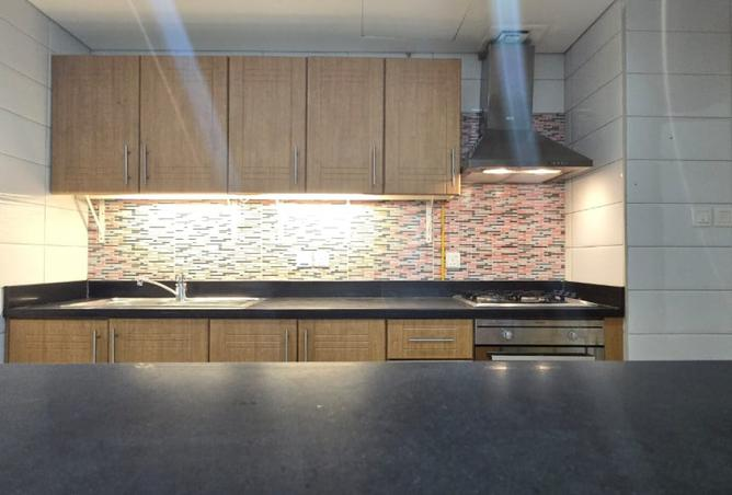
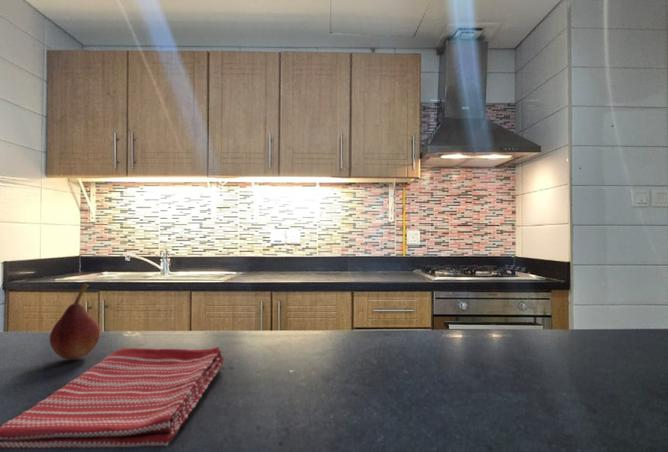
+ fruit [49,283,102,360]
+ dish towel [0,346,225,450]
